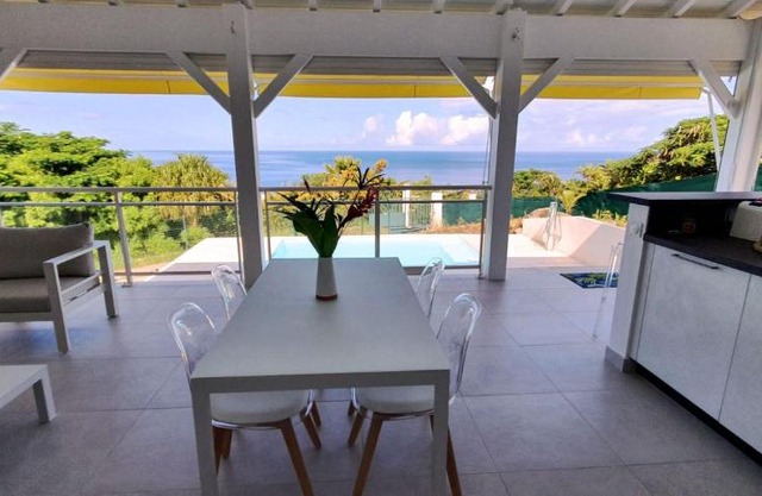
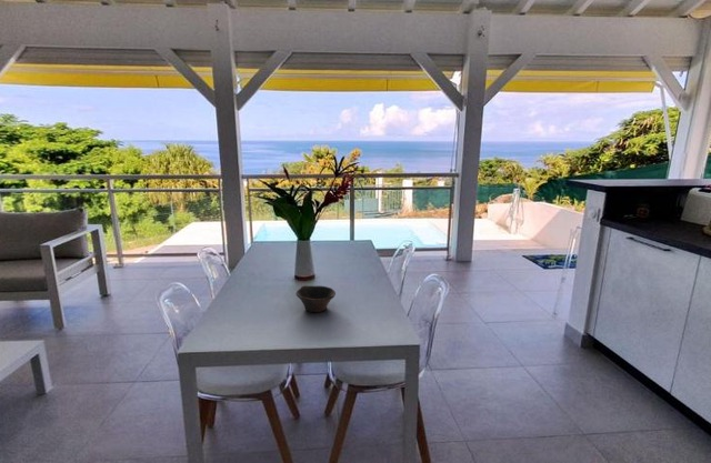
+ bowl [294,284,337,313]
